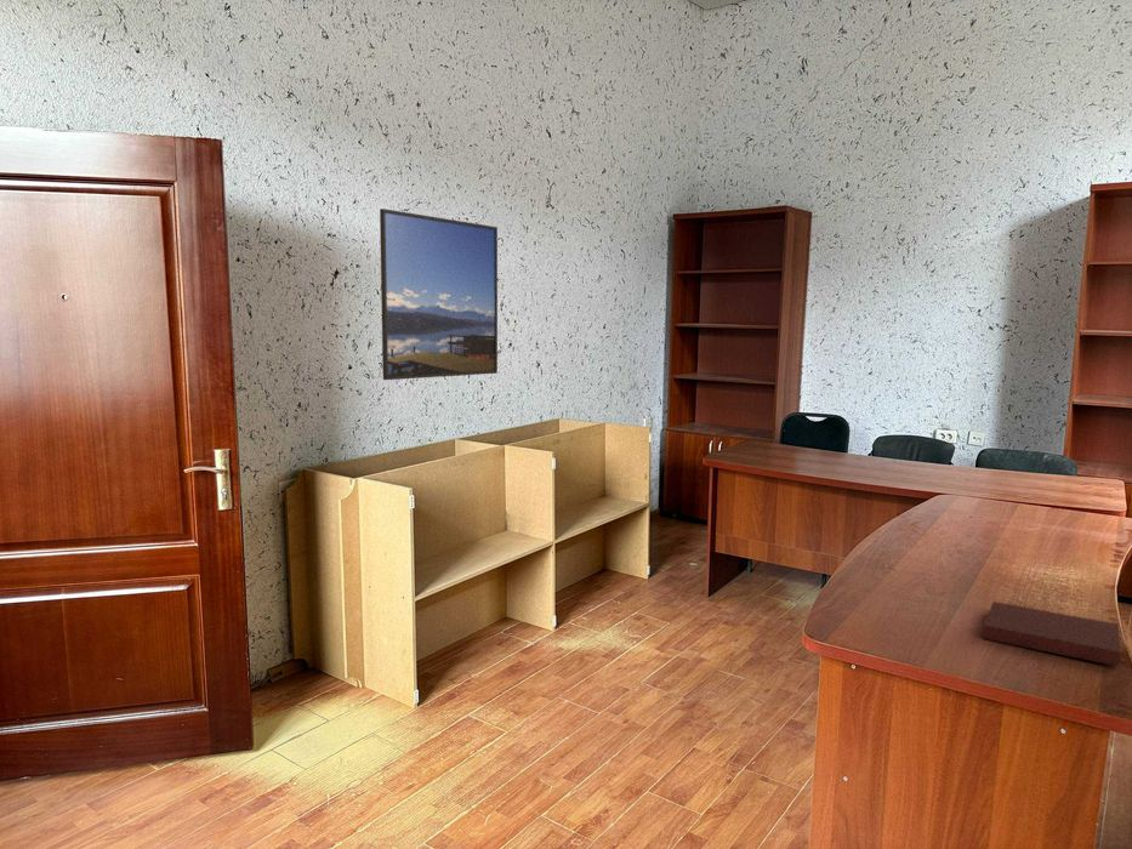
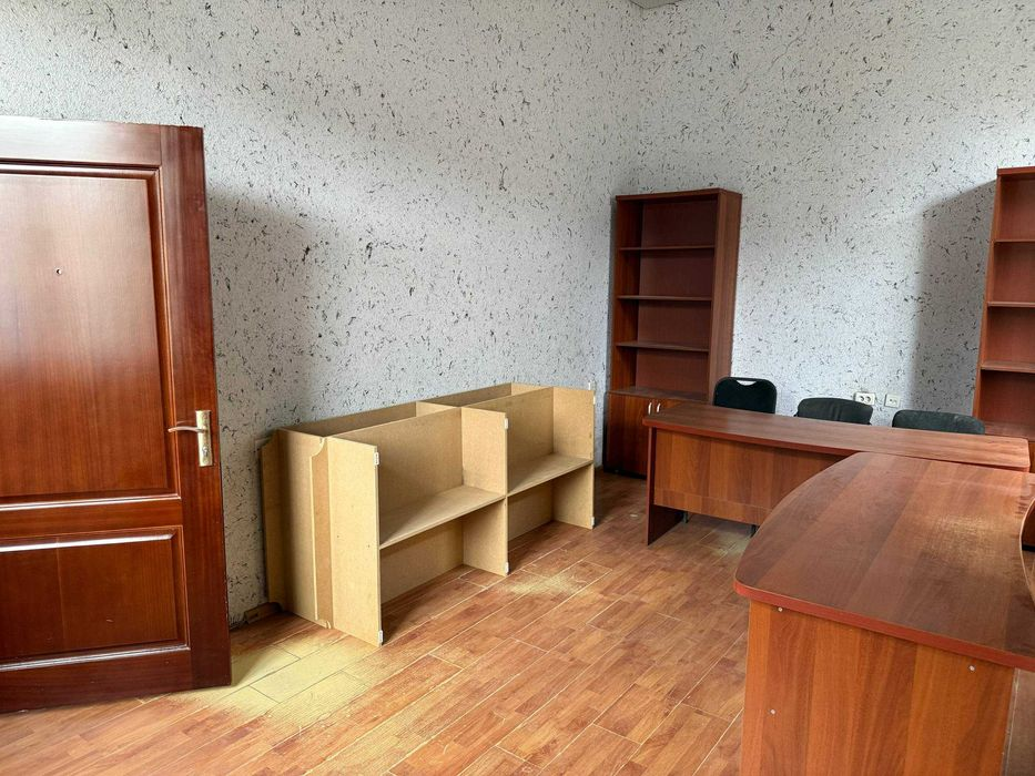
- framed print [379,207,499,381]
- notebook [982,600,1121,667]
